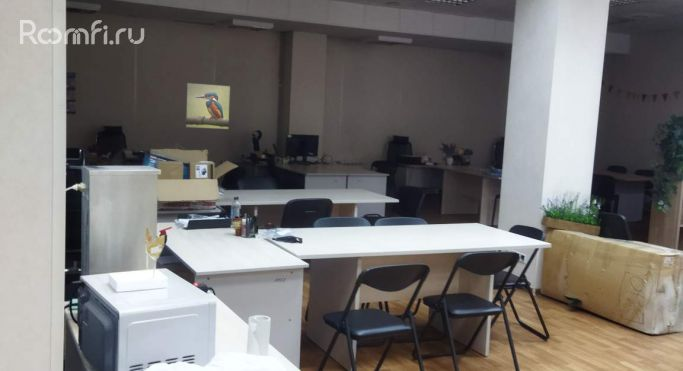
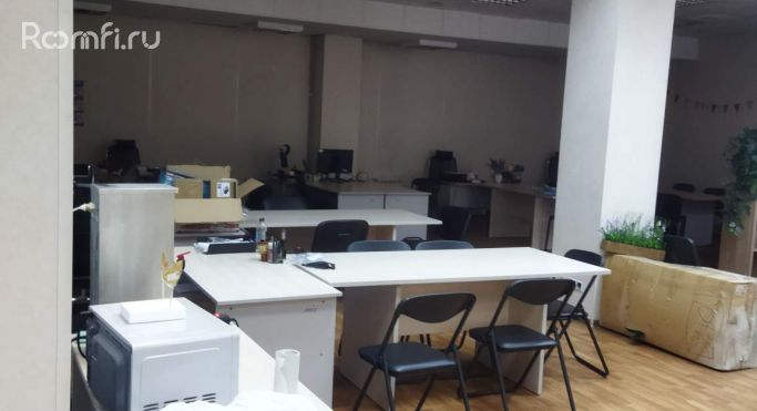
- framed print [184,81,232,131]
